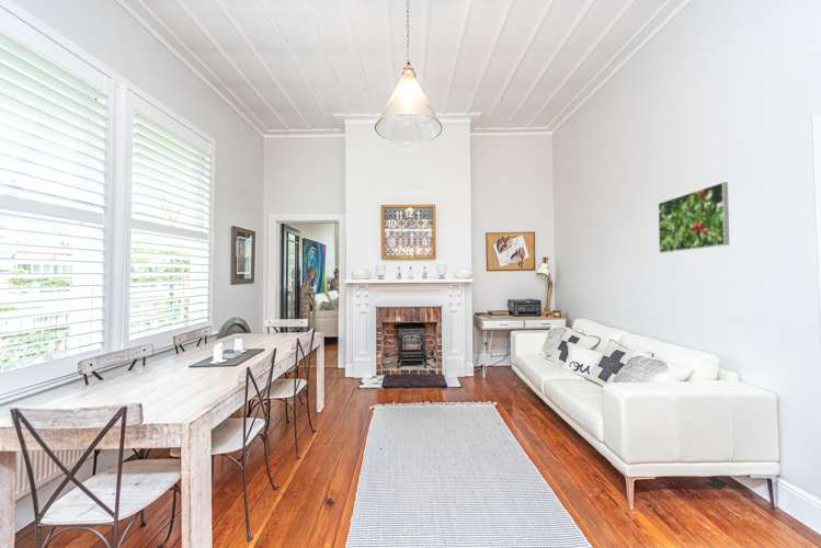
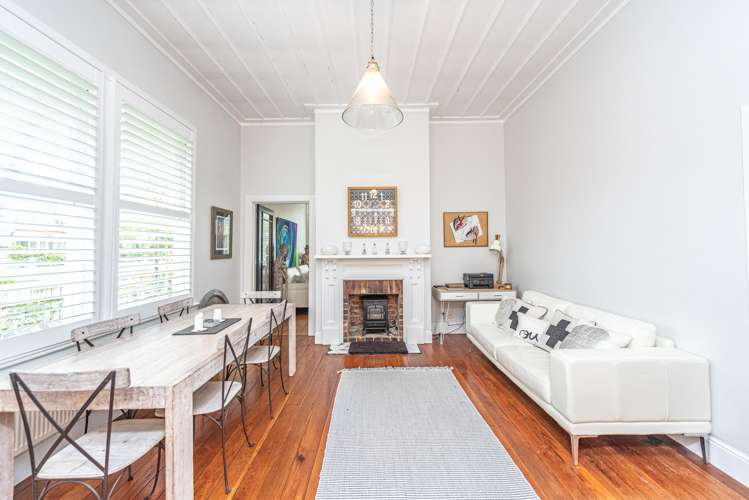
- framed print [657,181,730,254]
